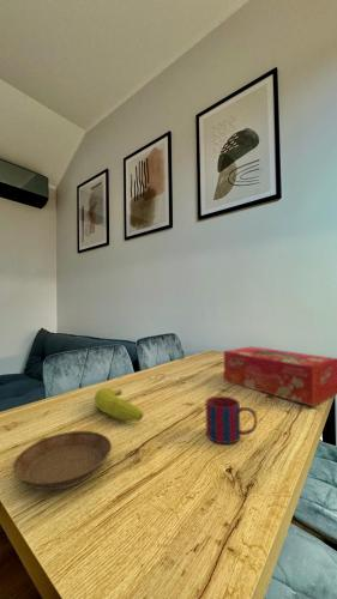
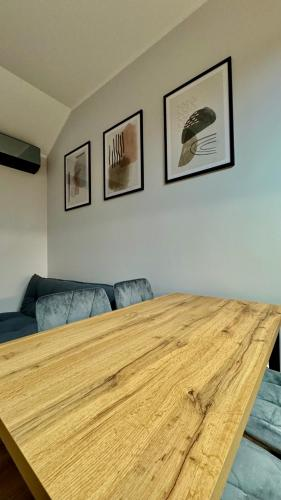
- fruit [94,387,144,423]
- tissue box [223,345,337,407]
- saucer [12,430,113,491]
- mug [205,395,258,444]
